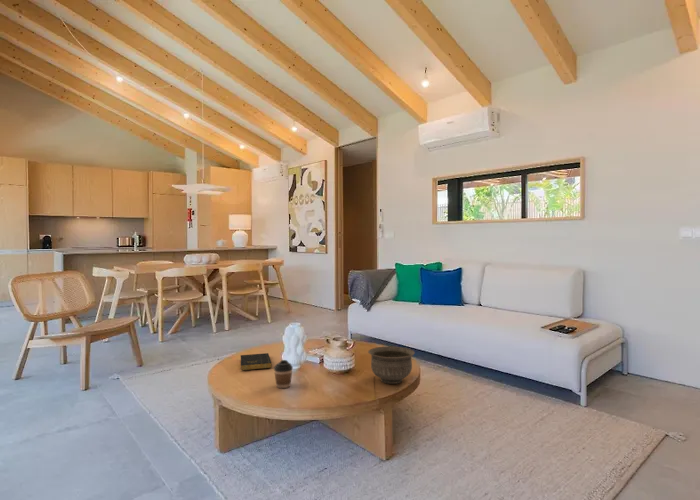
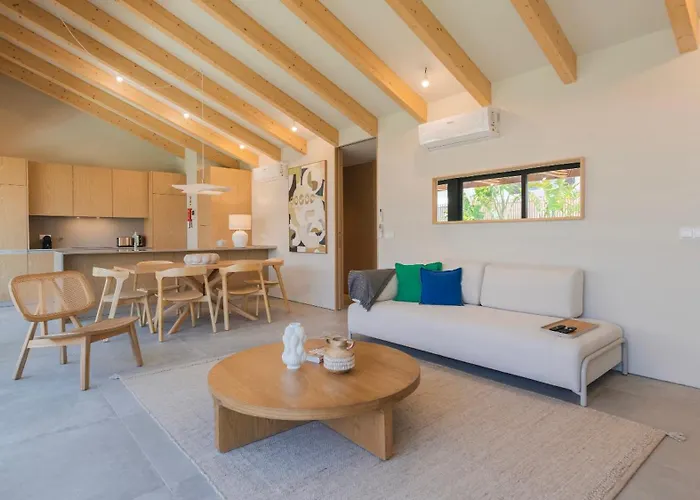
- book [240,352,273,371]
- coffee cup [273,359,294,389]
- bowl [367,345,416,385]
